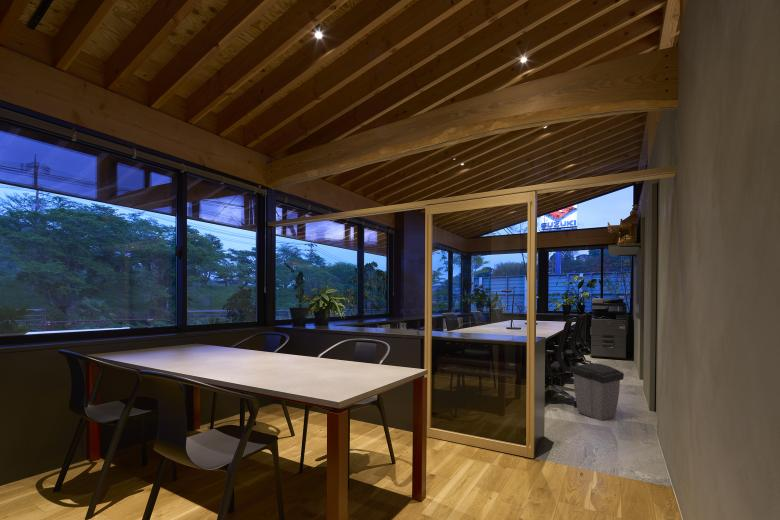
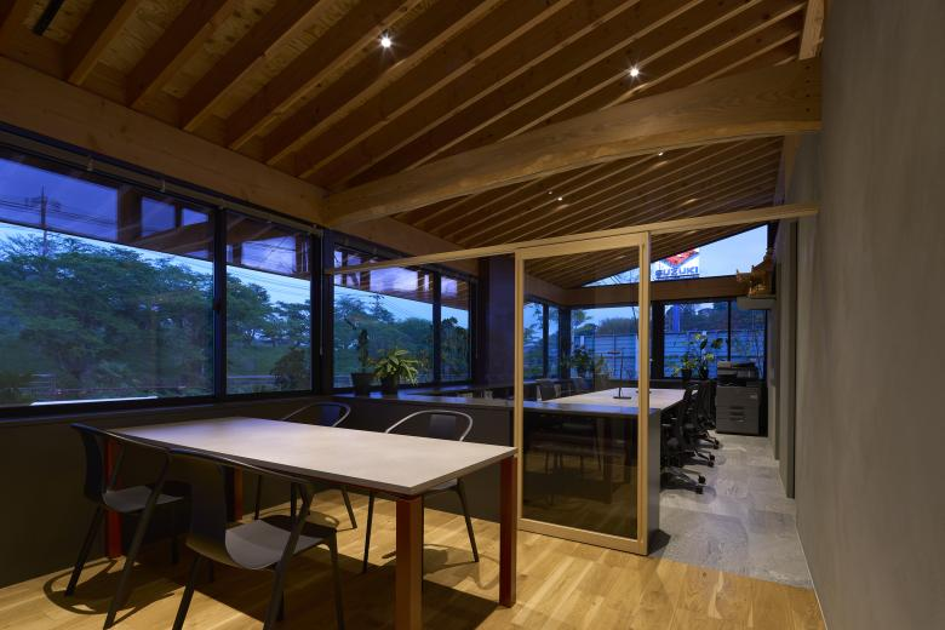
- trash can [569,362,625,422]
